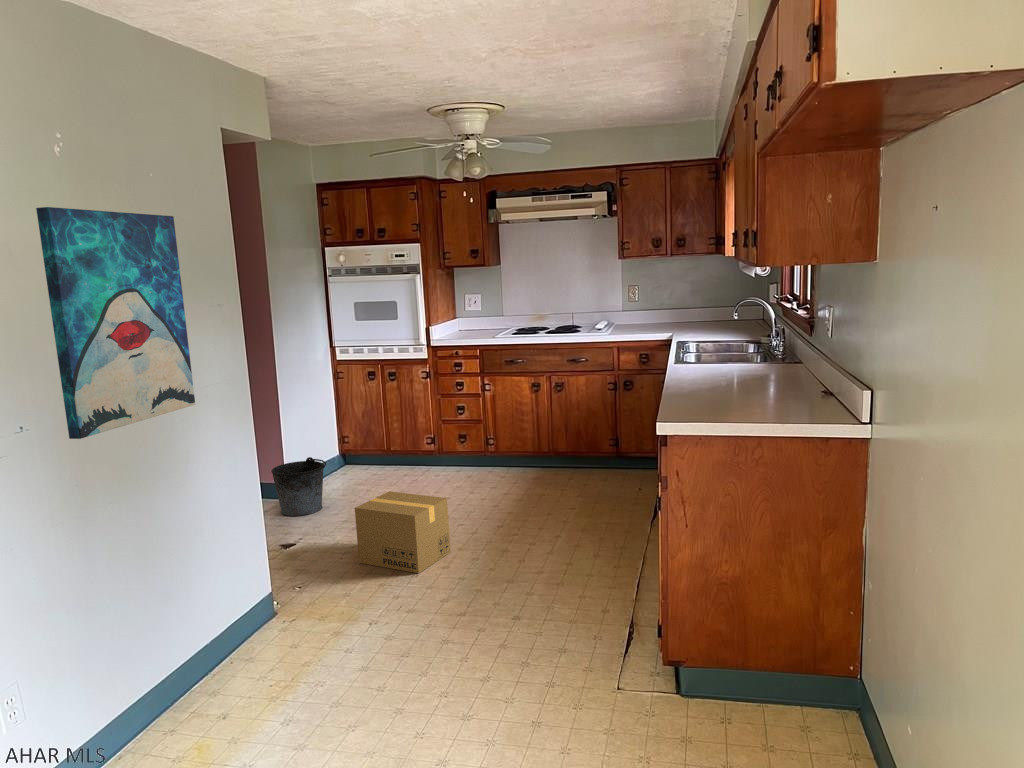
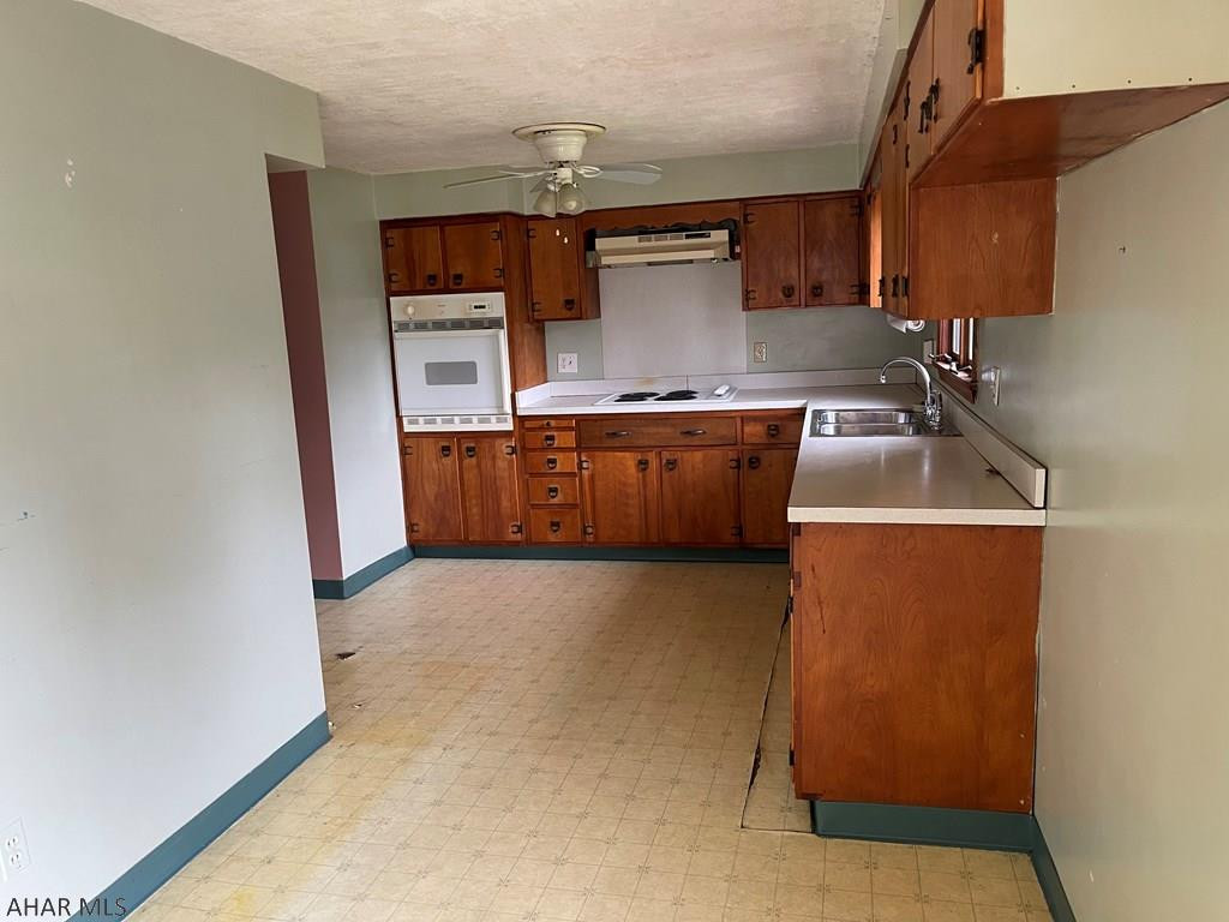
- wall art [35,206,196,440]
- cardboard box [354,490,452,574]
- bucket [271,456,327,517]
